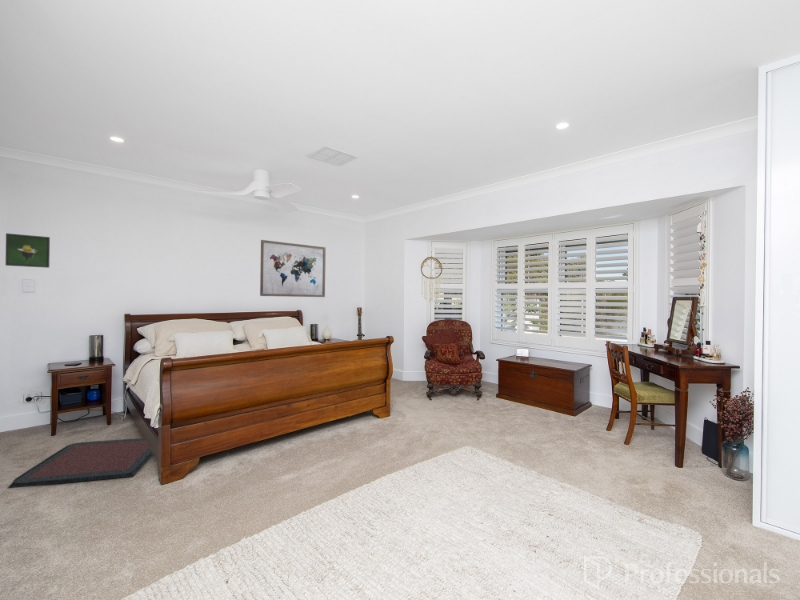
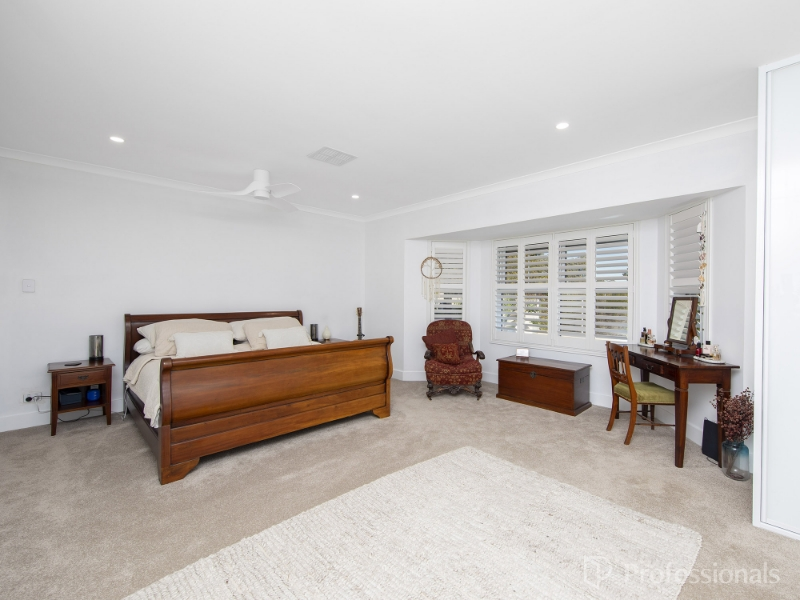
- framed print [4,232,51,269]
- wall art [259,239,327,298]
- doormat [7,437,155,489]
